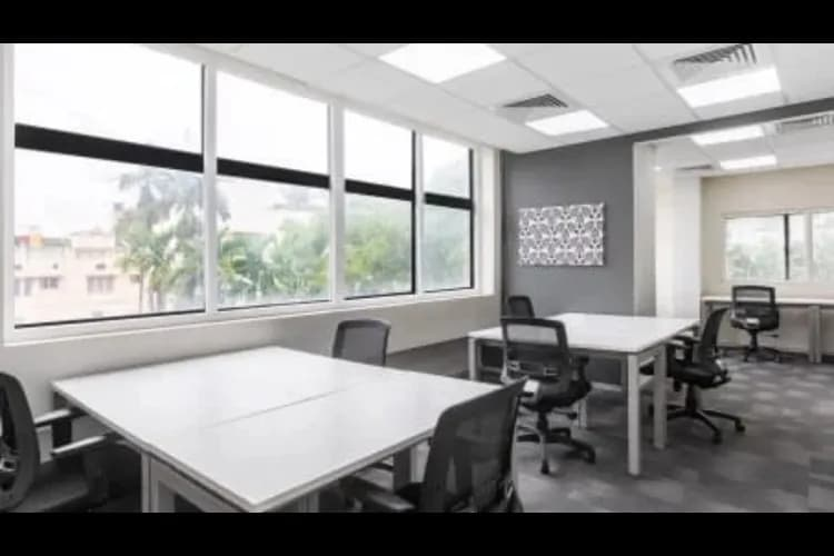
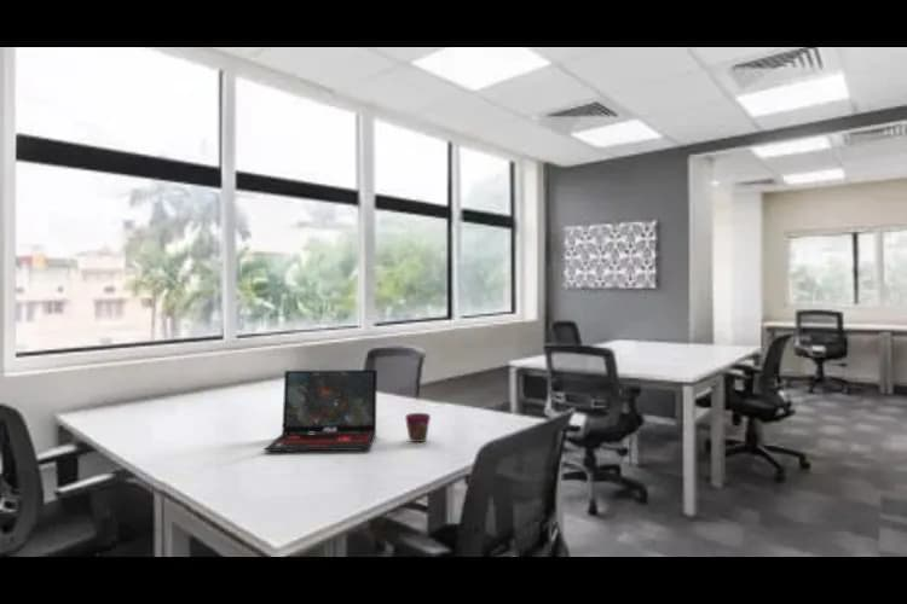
+ cup [404,412,432,443]
+ laptop [264,368,379,453]
